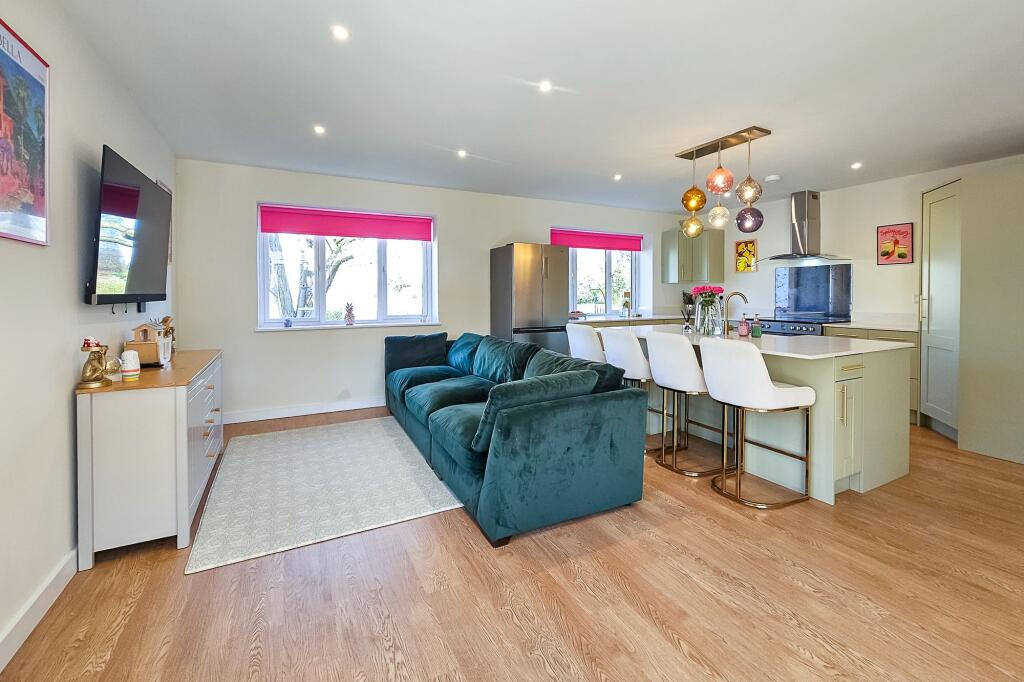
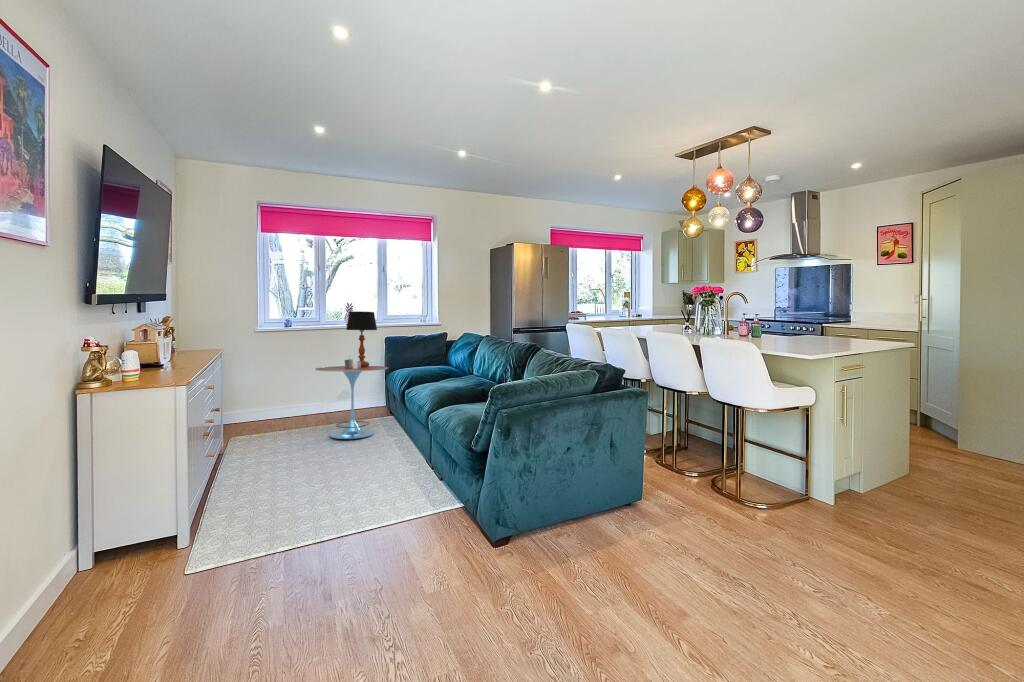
+ side table [314,356,389,440]
+ table lamp [345,310,378,366]
